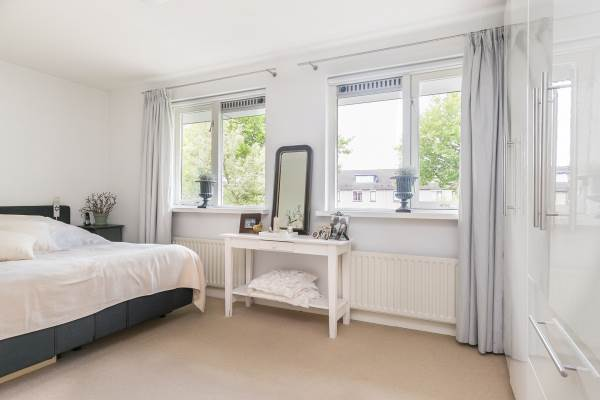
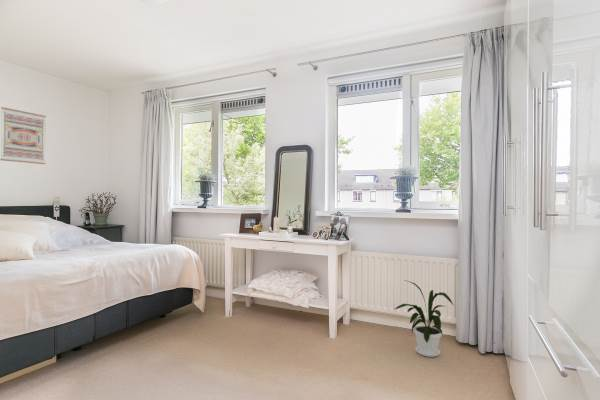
+ wall art [0,106,47,165]
+ house plant [394,279,454,358]
